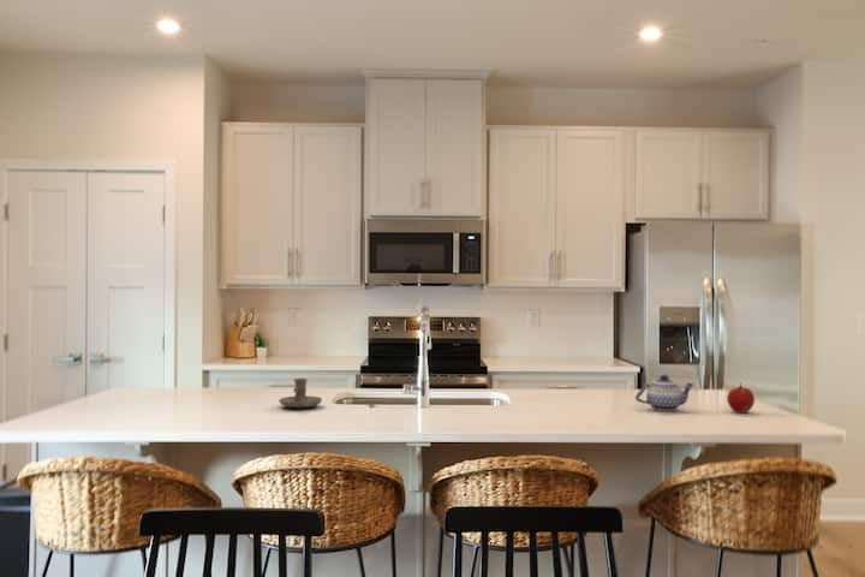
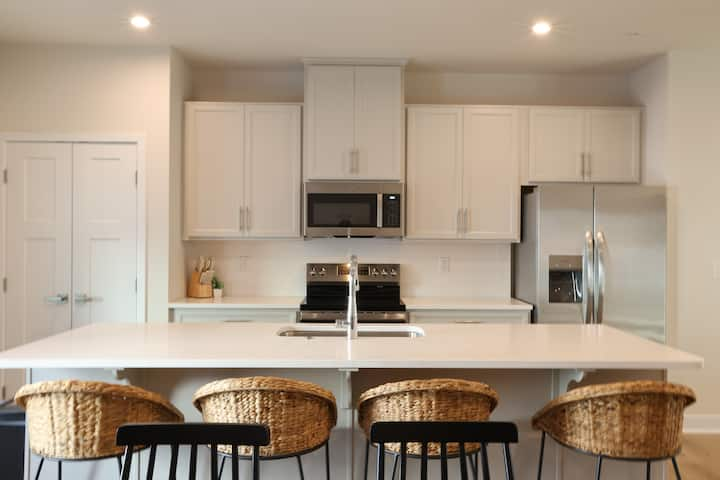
- candle holder [278,377,323,409]
- apple [726,381,756,414]
- teapot [634,374,696,412]
